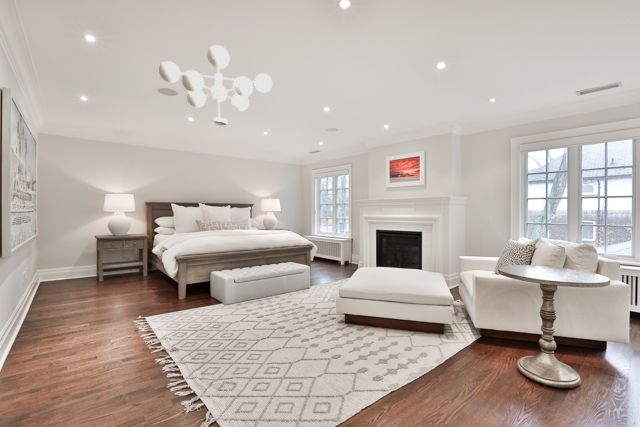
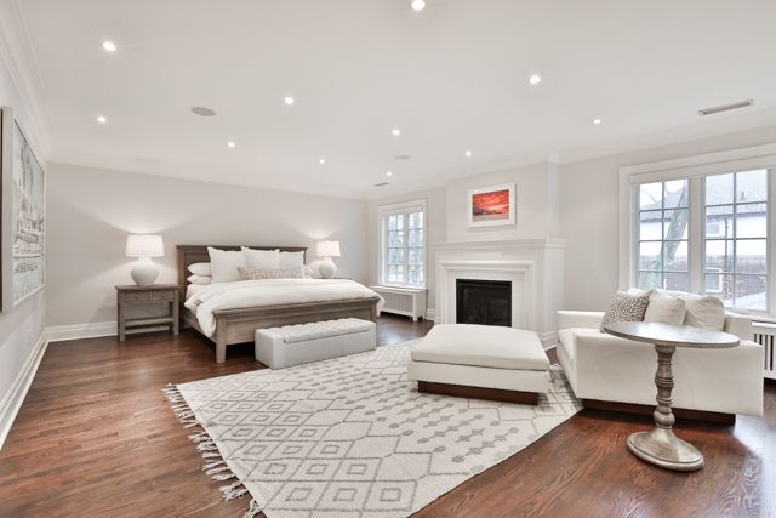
- chandelier [158,44,273,126]
